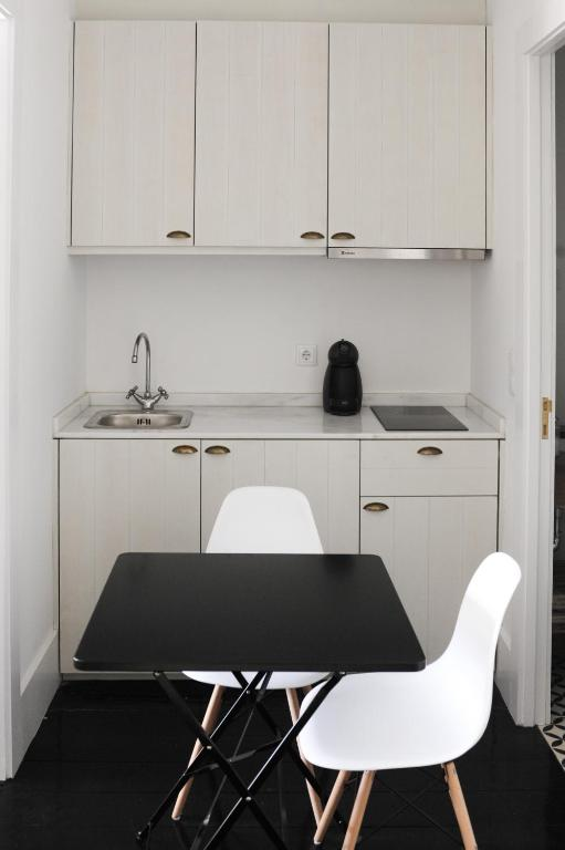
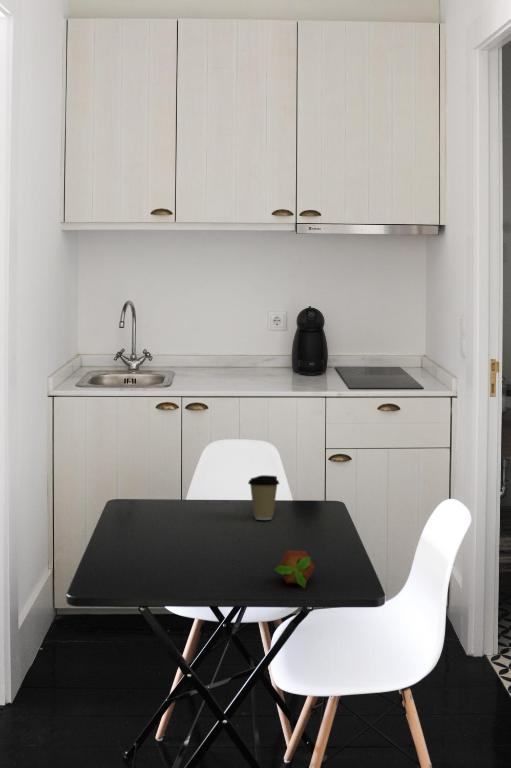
+ fruit [273,550,316,589]
+ coffee cup [247,474,280,521]
